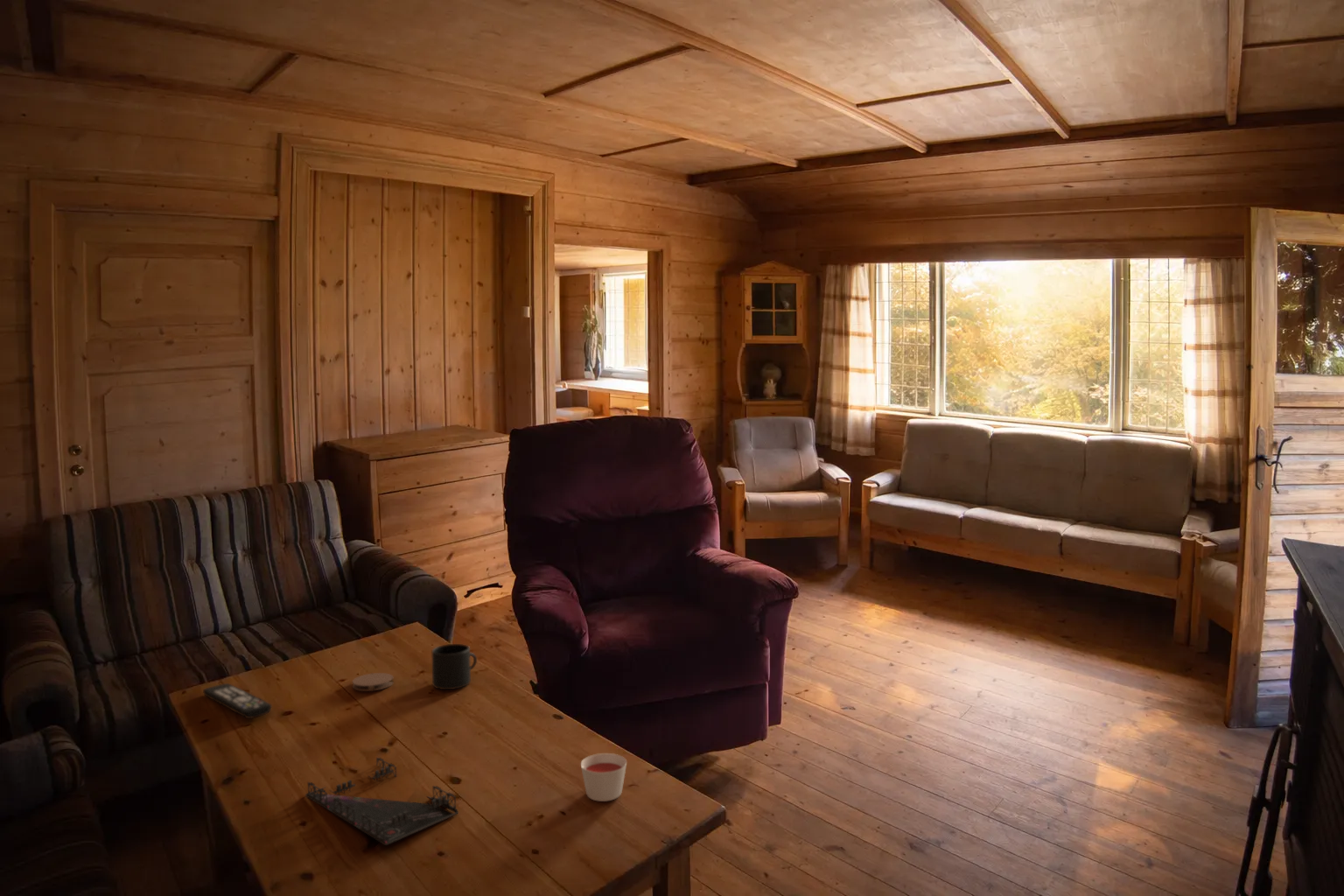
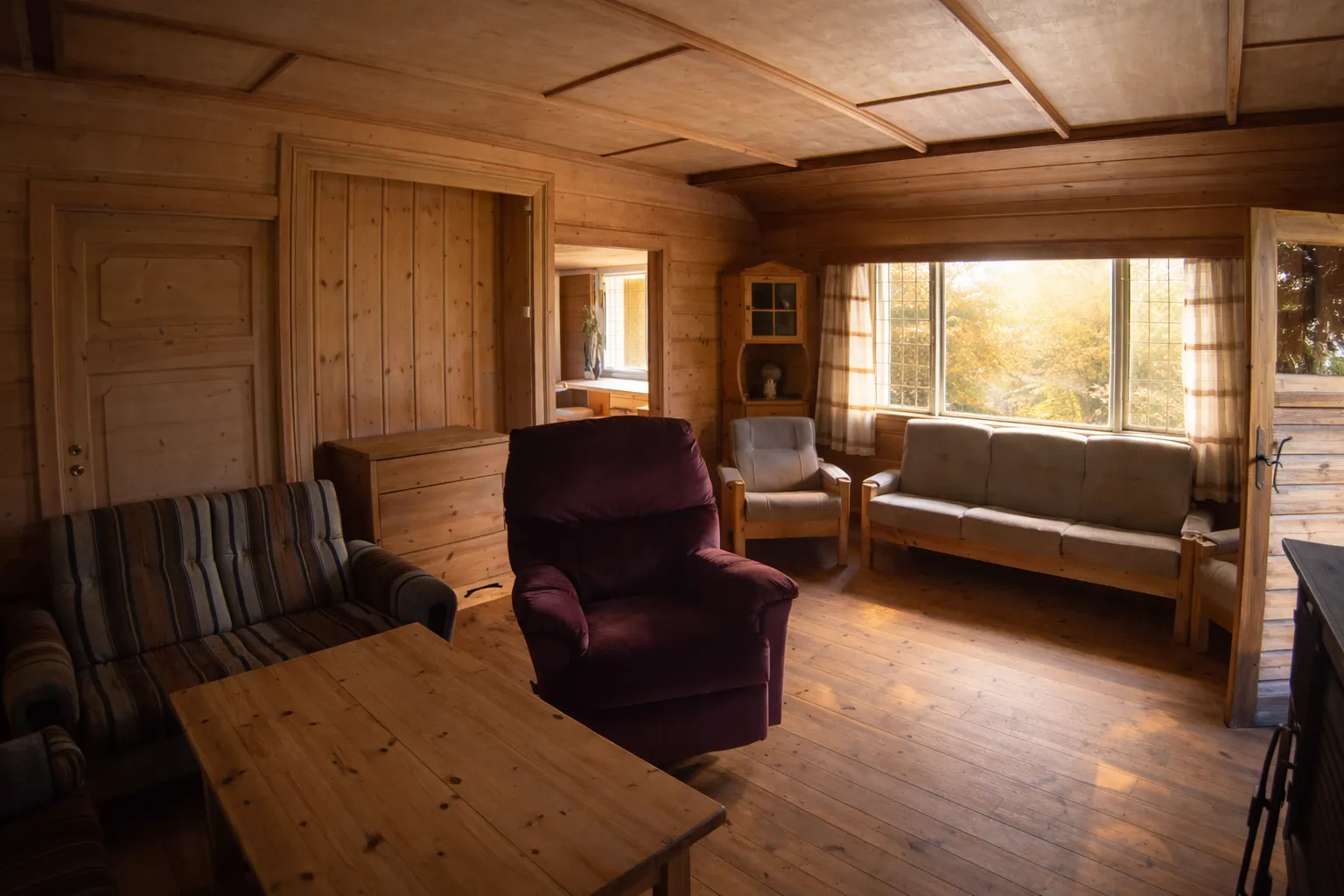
- coaster [352,672,395,692]
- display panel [304,757,459,846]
- remote control [202,683,272,719]
- mug [431,643,478,690]
- candle [580,753,627,802]
